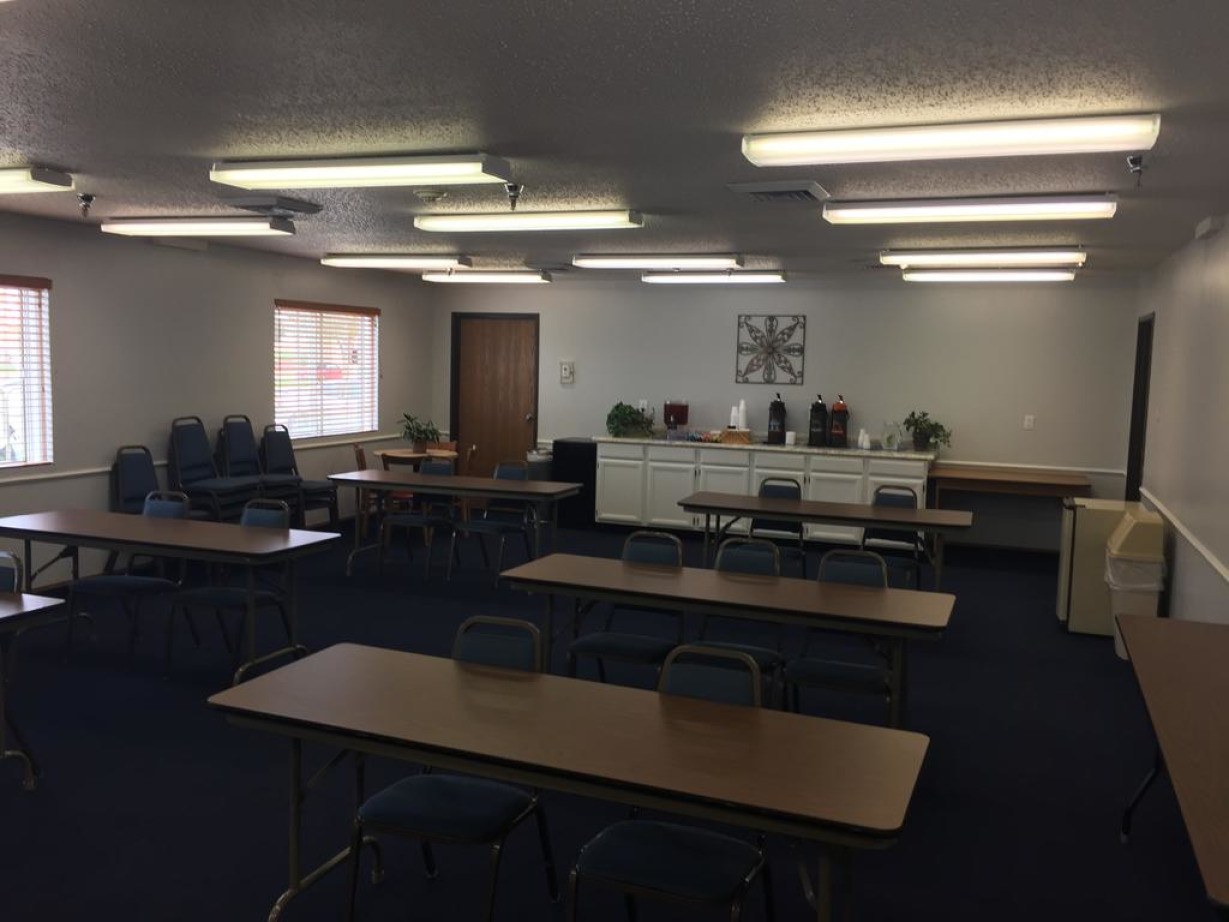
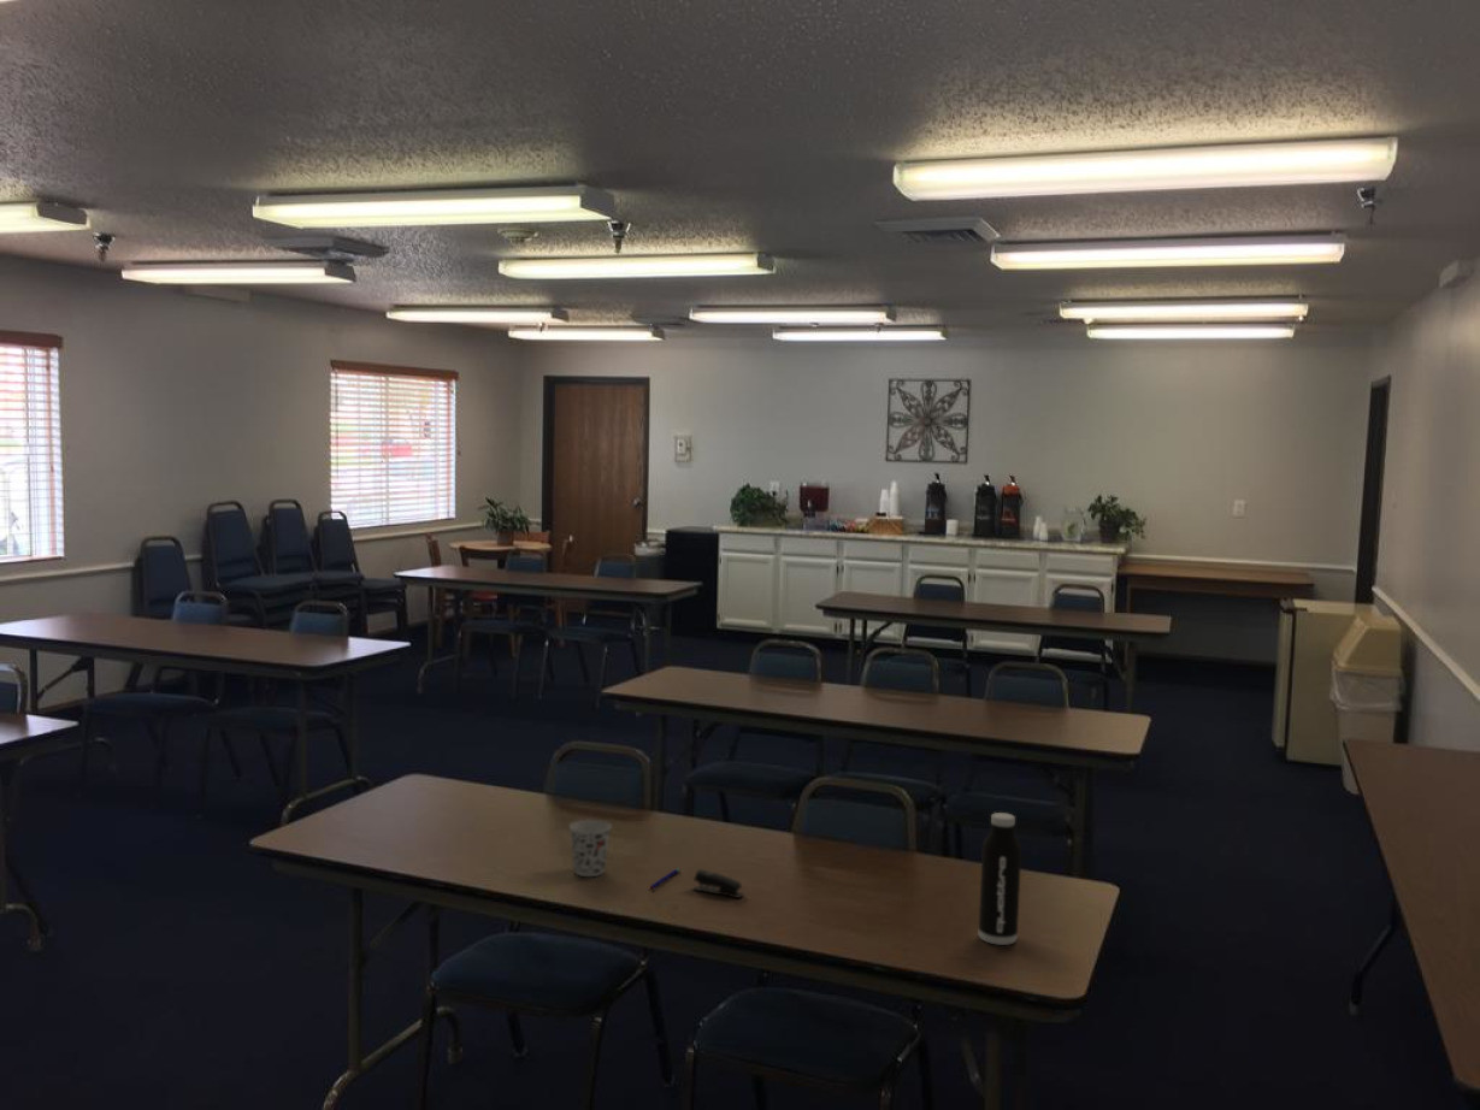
+ stapler [692,868,745,898]
+ water bottle [978,811,1022,946]
+ pen [649,867,680,890]
+ cup [568,819,613,878]
